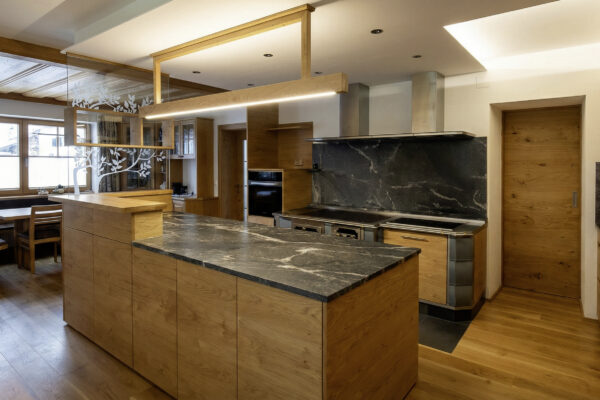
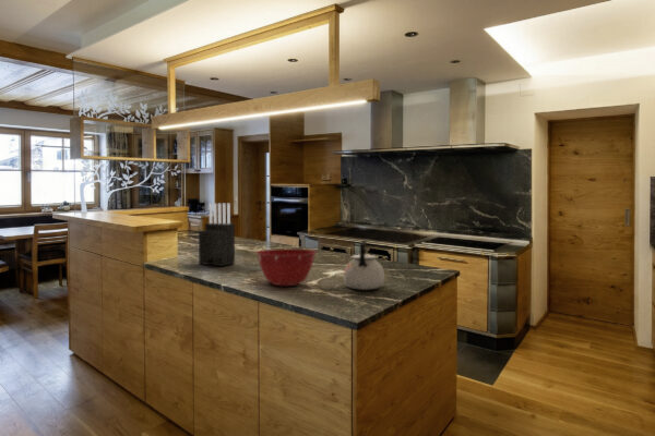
+ mixing bowl [254,247,318,287]
+ kettle [343,239,385,291]
+ knife block [198,203,236,267]
